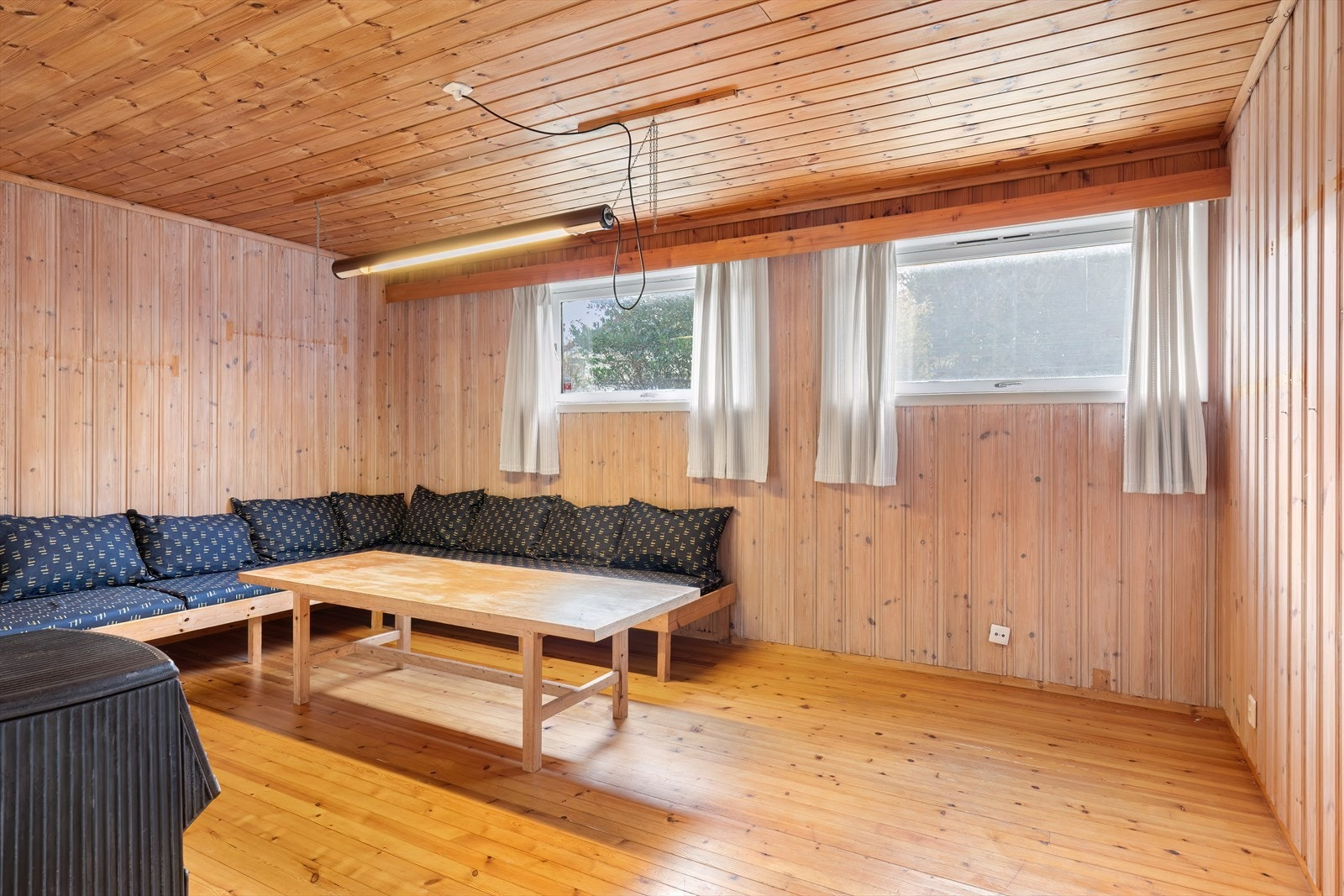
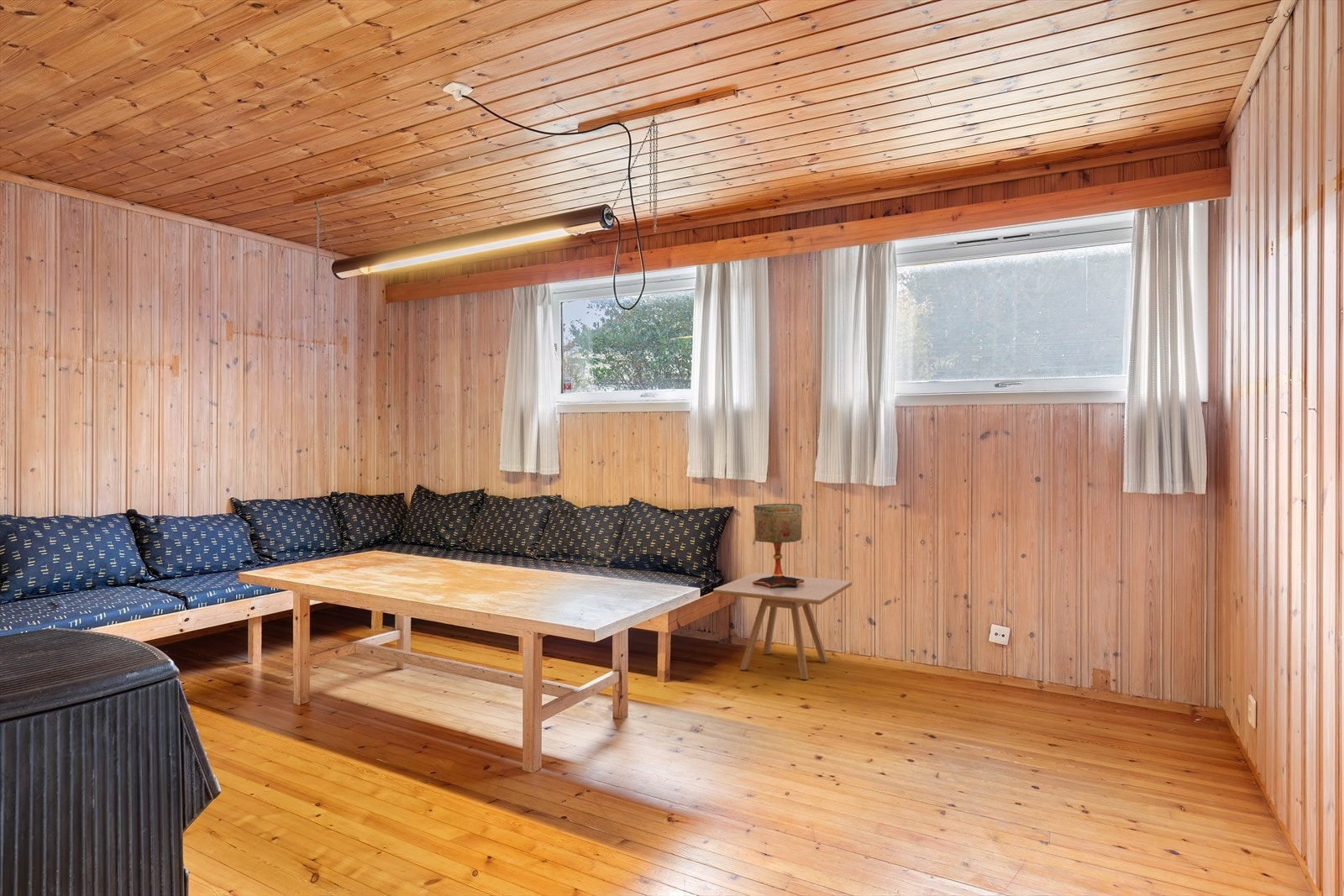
+ table lamp [753,503,804,589]
+ side table [712,572,853,680]
